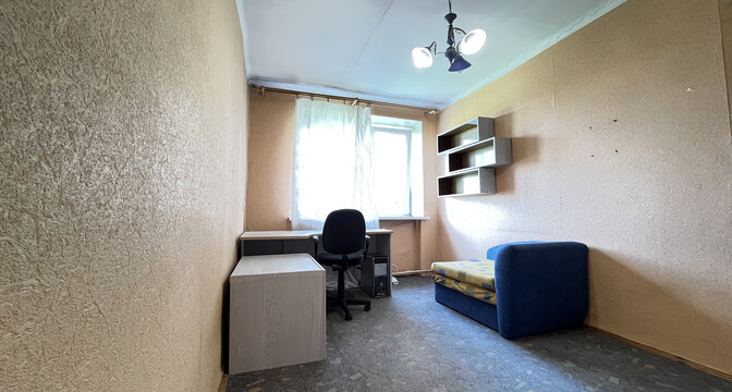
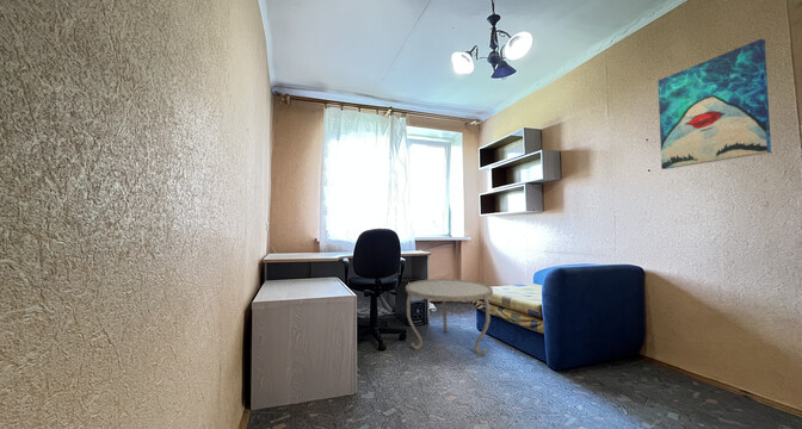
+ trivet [405,278,494,356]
+ wall art [656,38,772,170]
